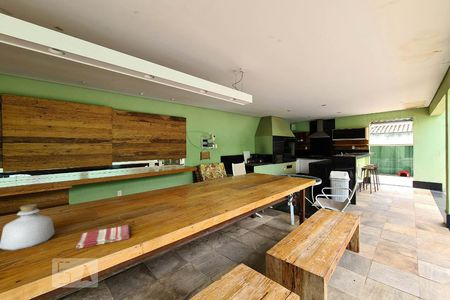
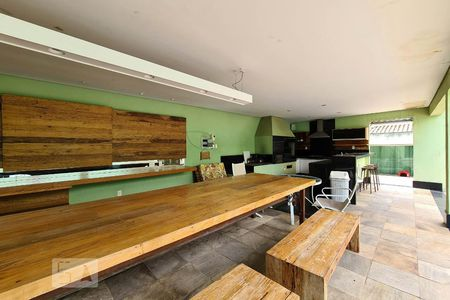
- bottle [0,203,56,251]
- dish towel [75,224,130,250]
